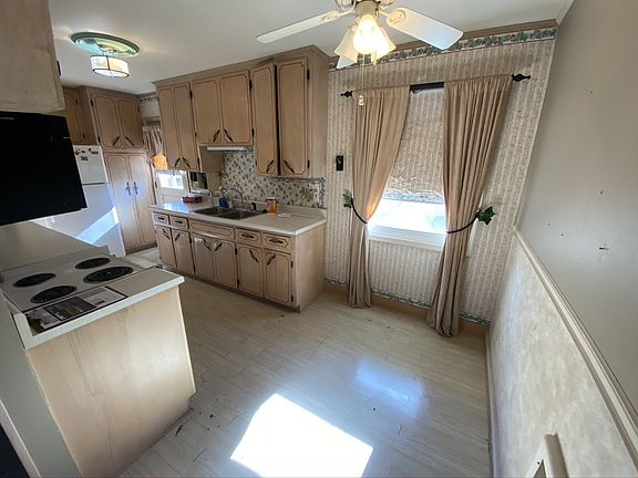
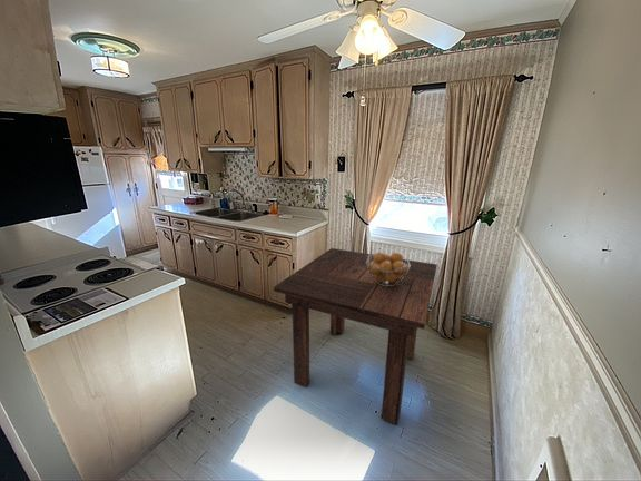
+ dining table [273,247,438,426]
+ fruit basket [366,251,410,286]
